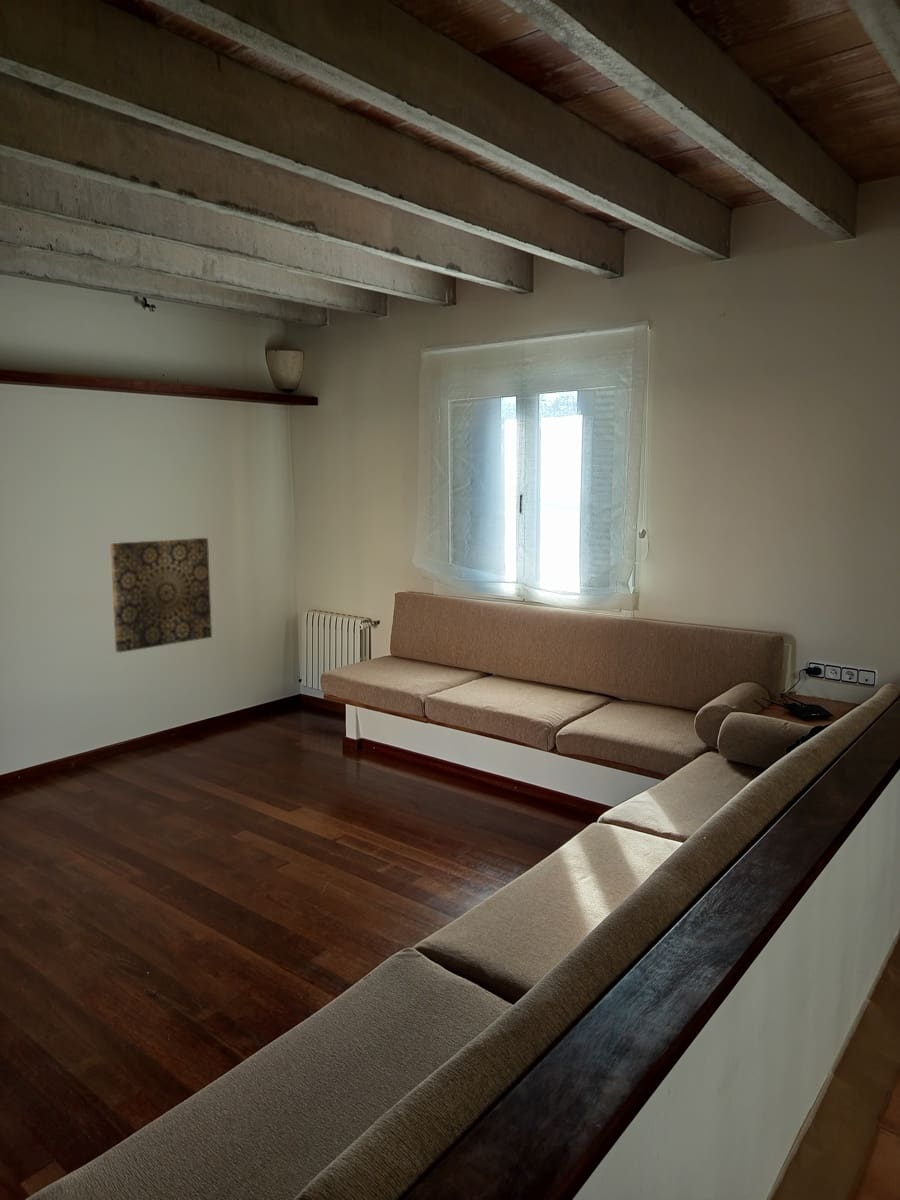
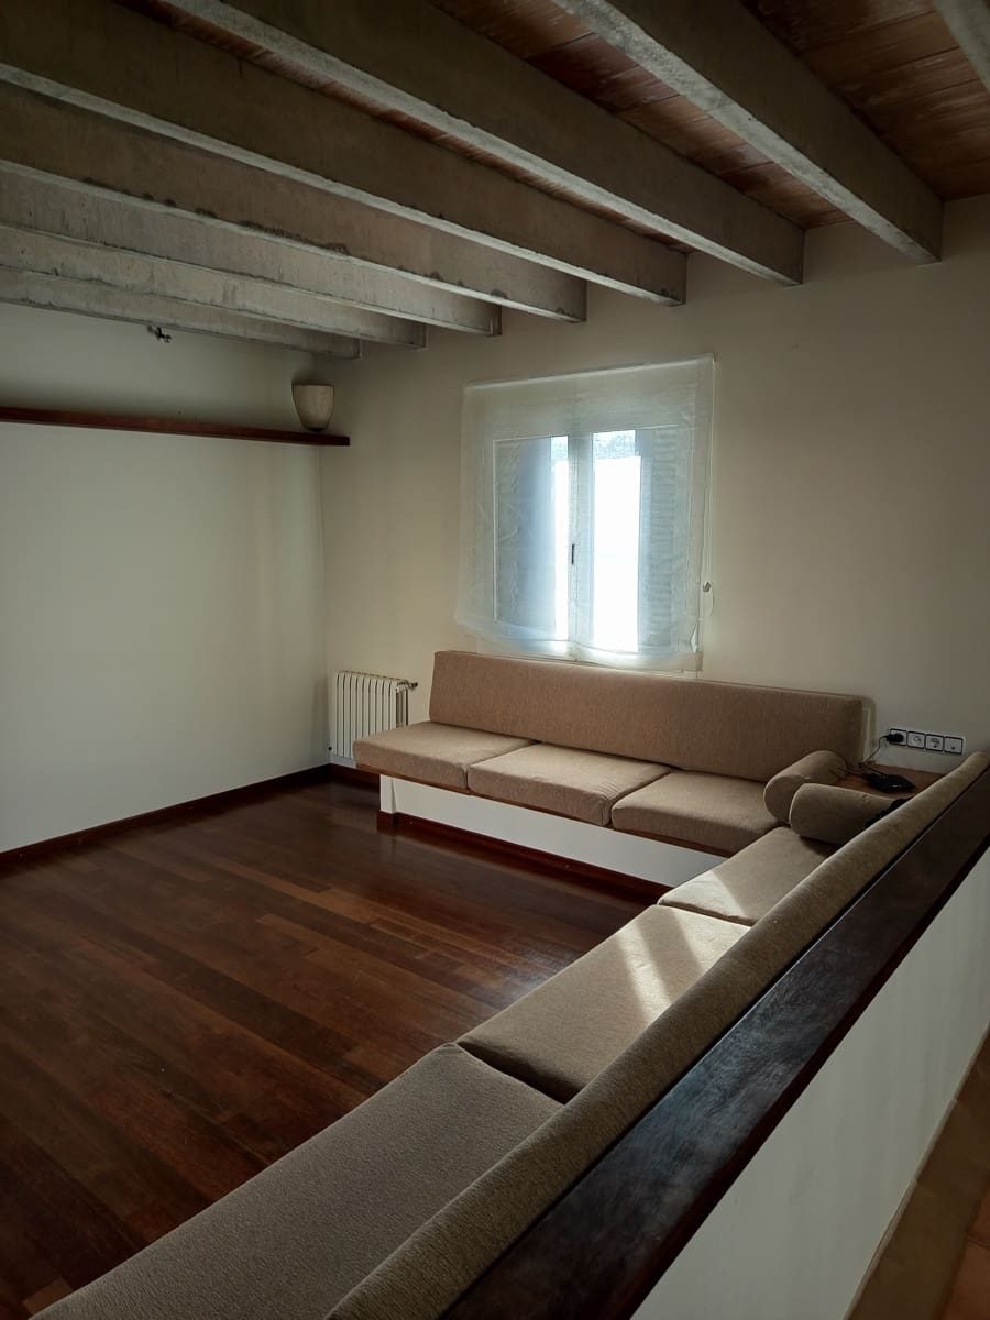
- wall art [109,537,213,654]
